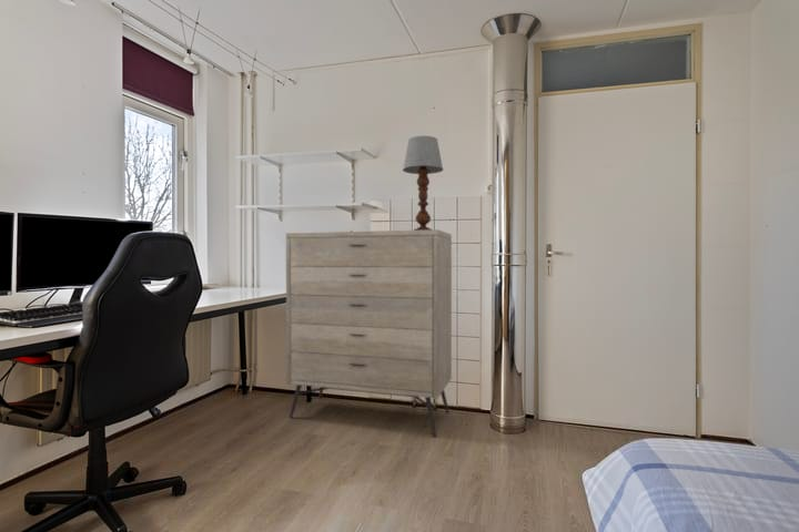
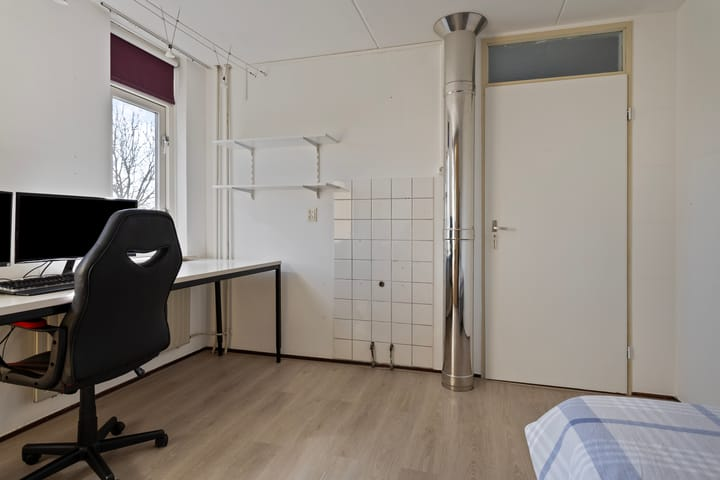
- dresser [285,228,453,438]
- table lamp [402,135,444,231]
